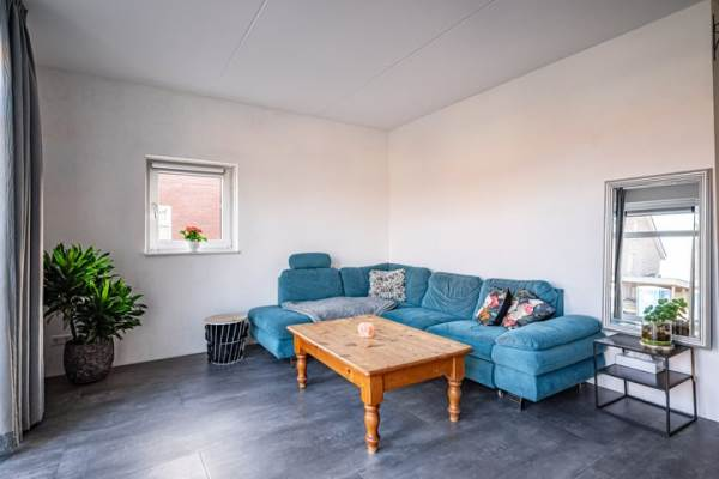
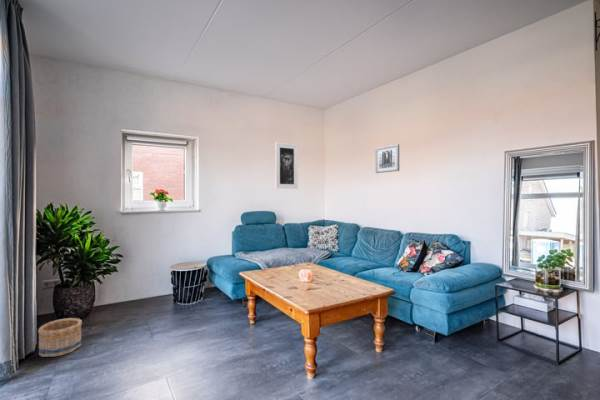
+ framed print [274,142,299,190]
+ basket [37,317,83,358]
+ wall art [375,143,400,174]
